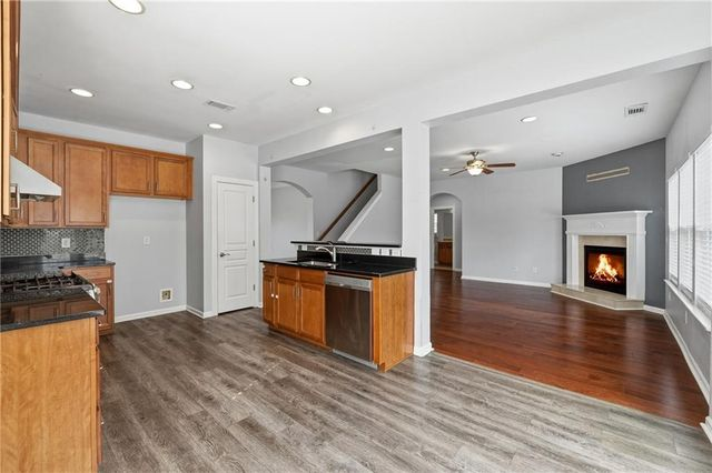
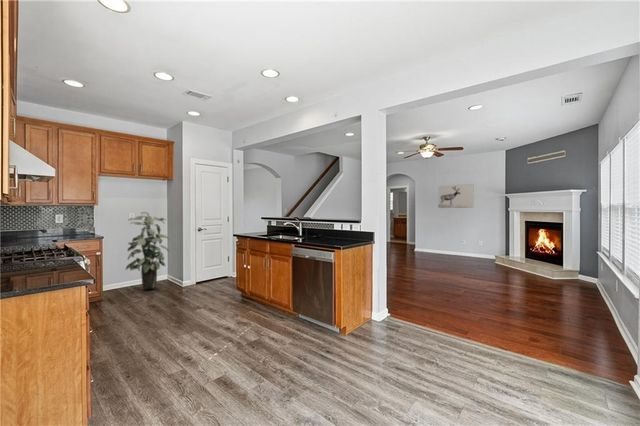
+ indoor plant [125,211,170,291]
+ wall art [437,183,475,209]
